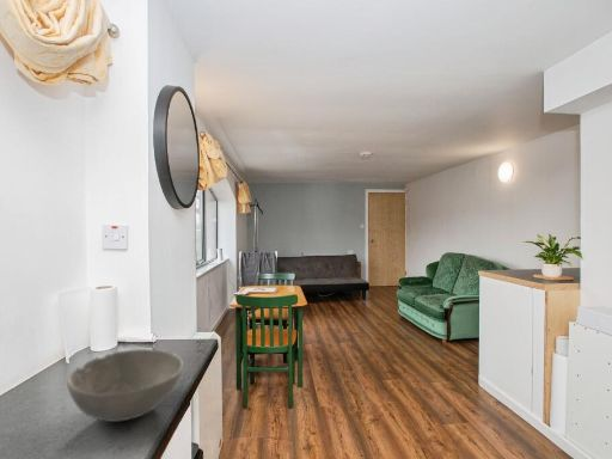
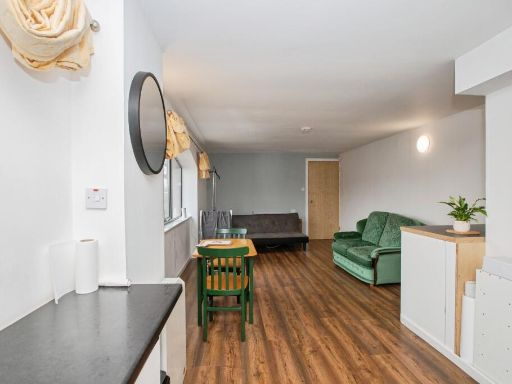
- bowl [66,348,184,423]
